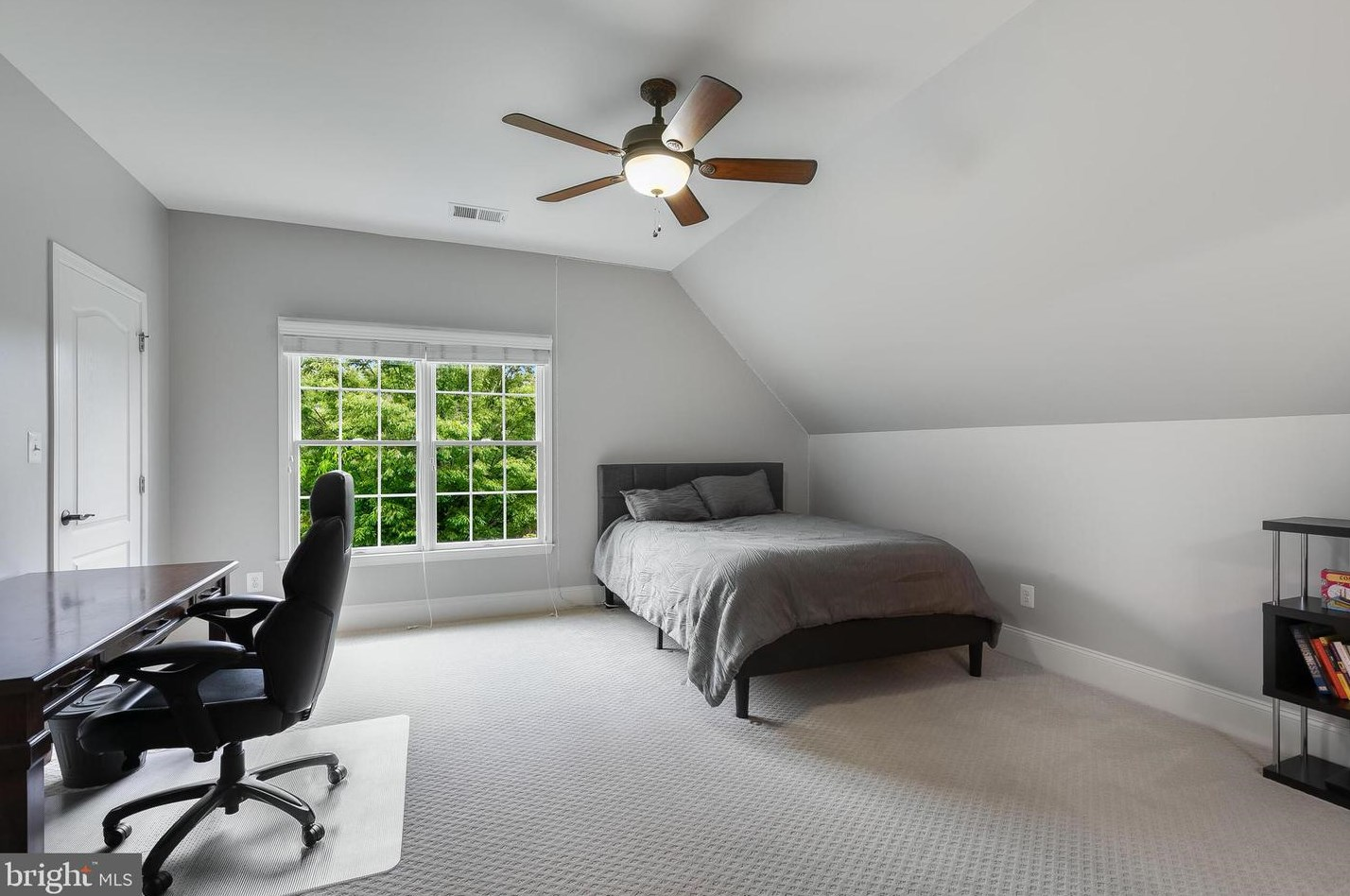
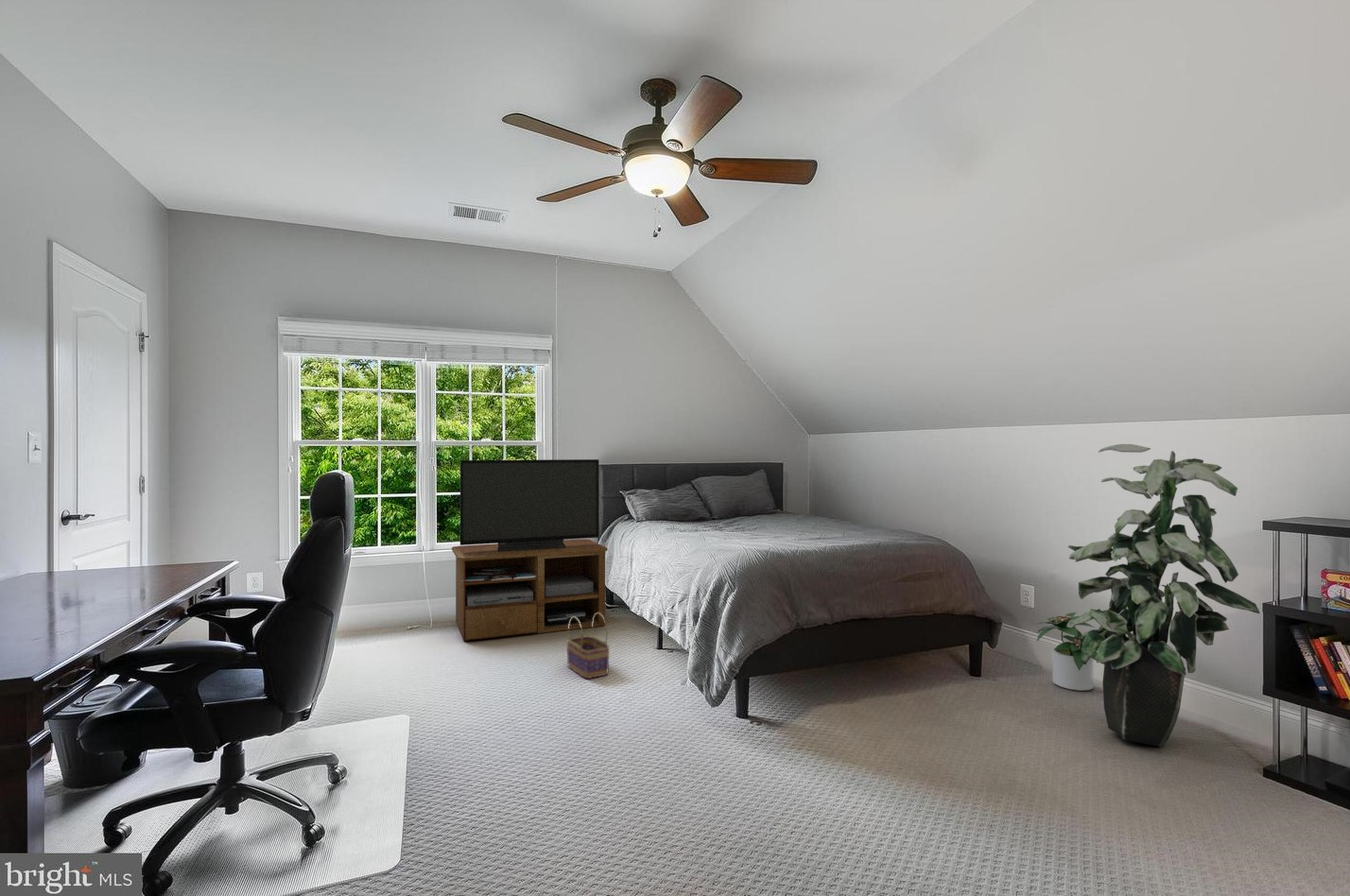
+ tv stand [451,458,609,642]
+ potted plant [1034,612,1104,692]
+ basket [565,612,611,680]
+ indoor plant [1067,443,1261,748]
